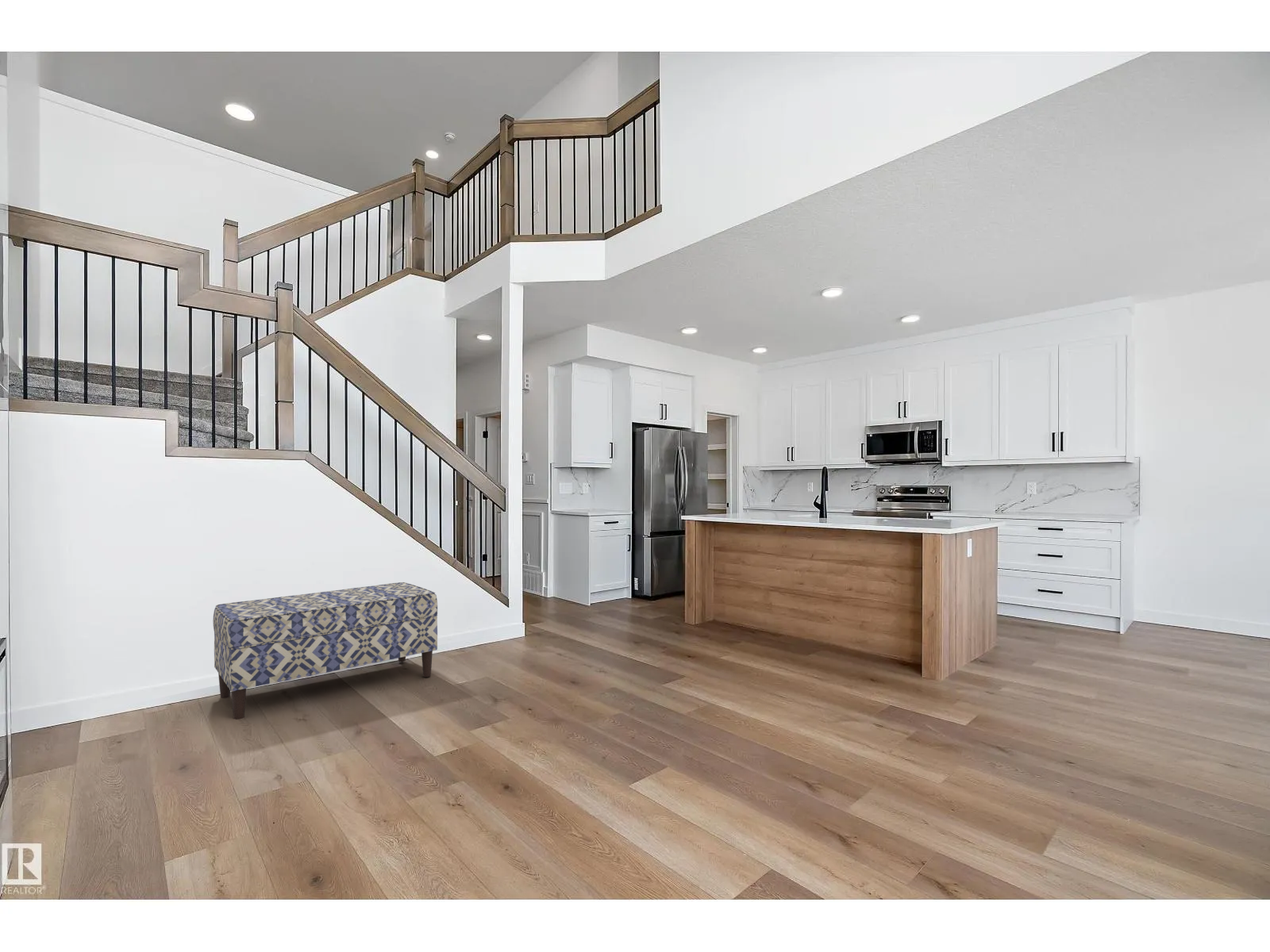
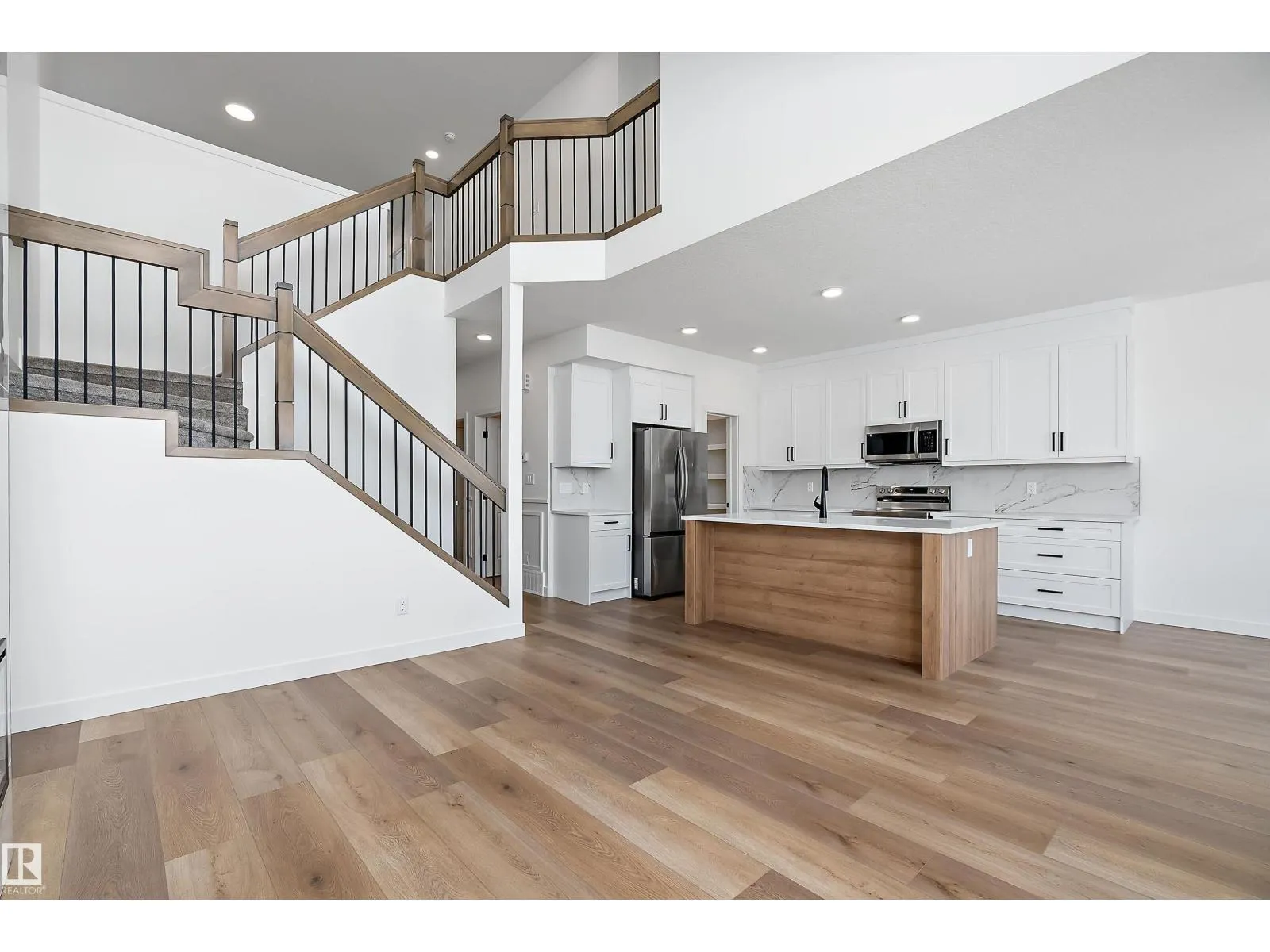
- bench [212,582,438,720]
